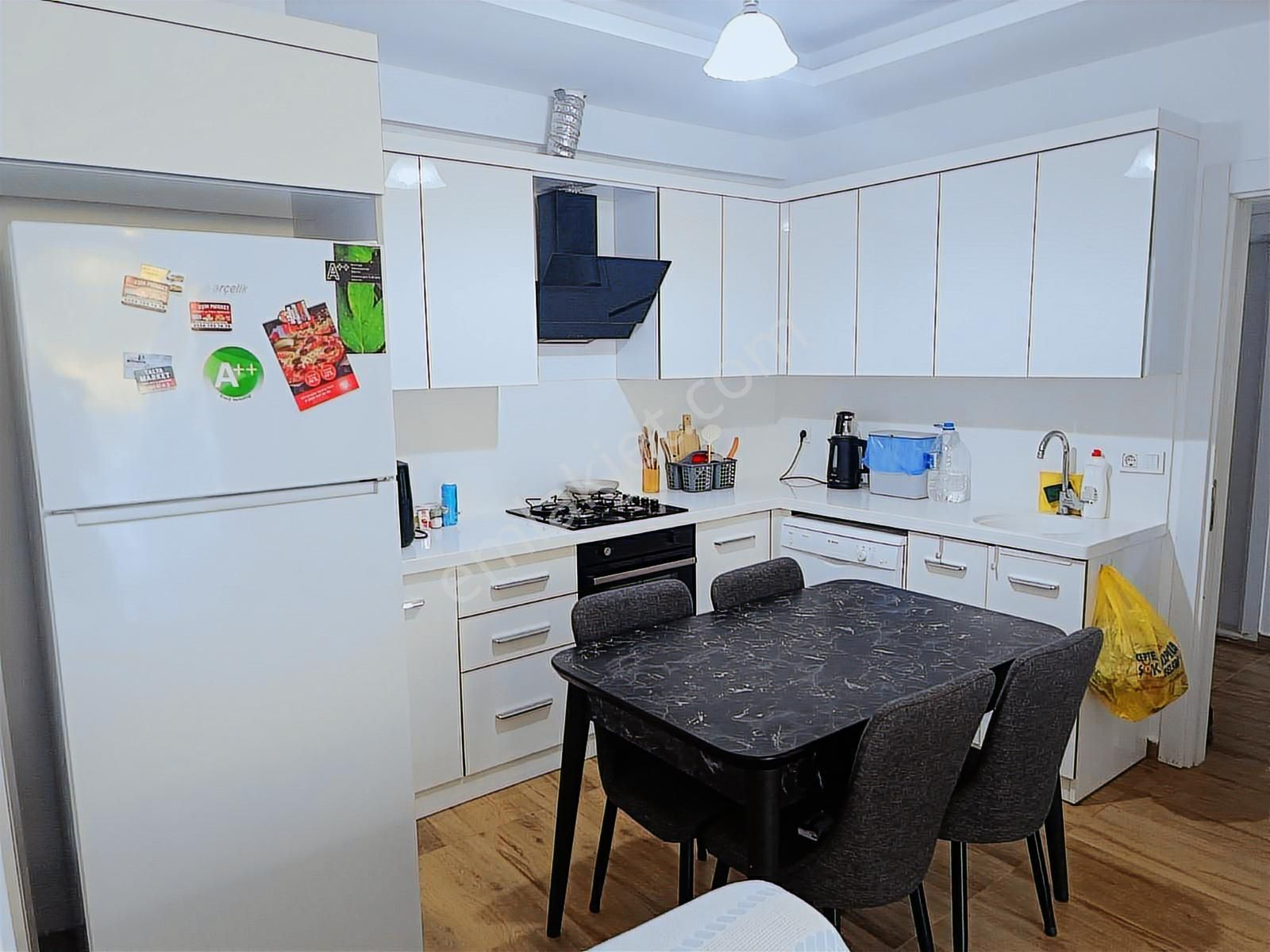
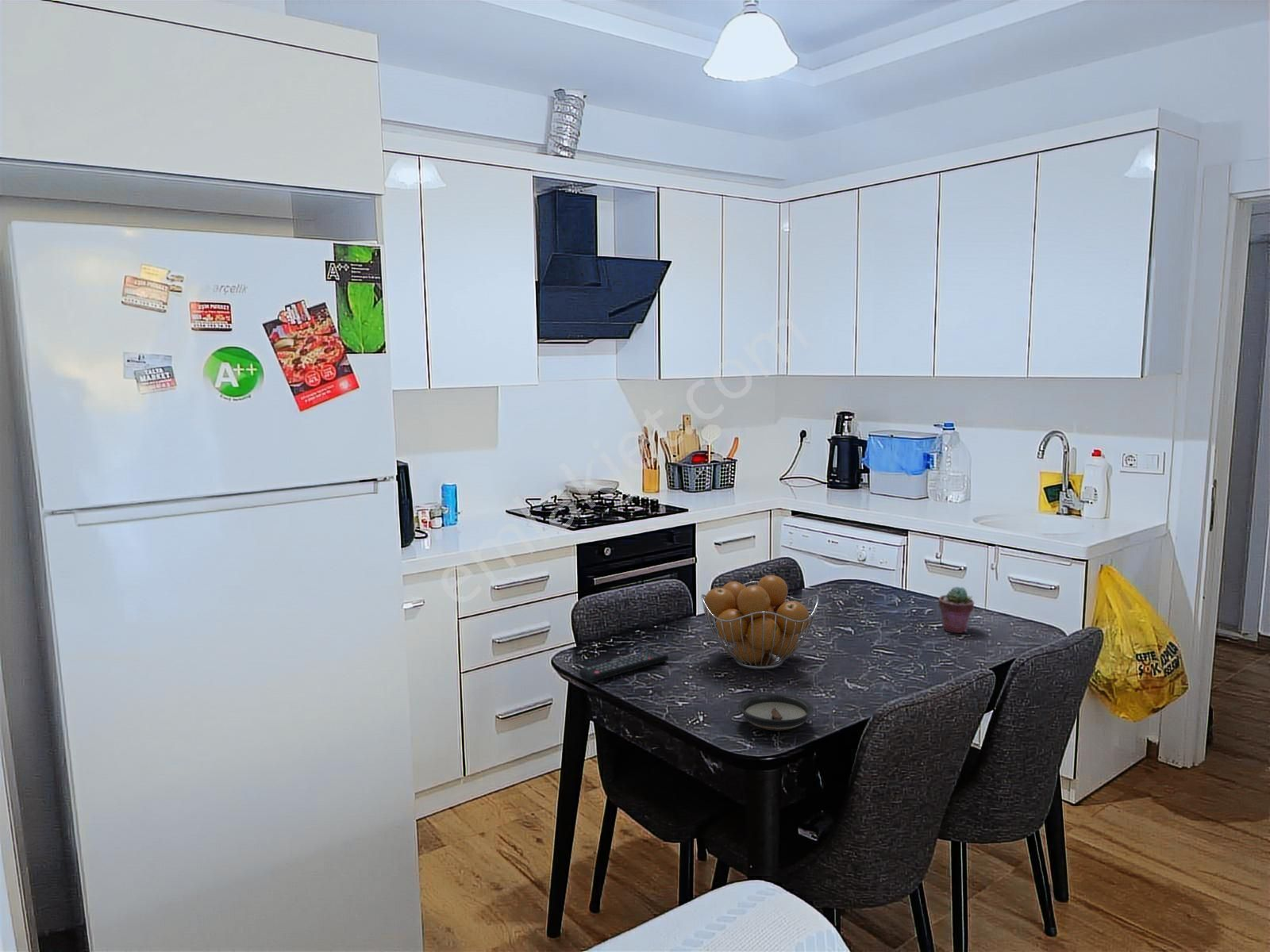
+ saucer [737,693,814,731]
+ fruit basket [700,574,819,670]
+ remote control [579,650,670,683]
+ potted succulent [937,585,975,634]
